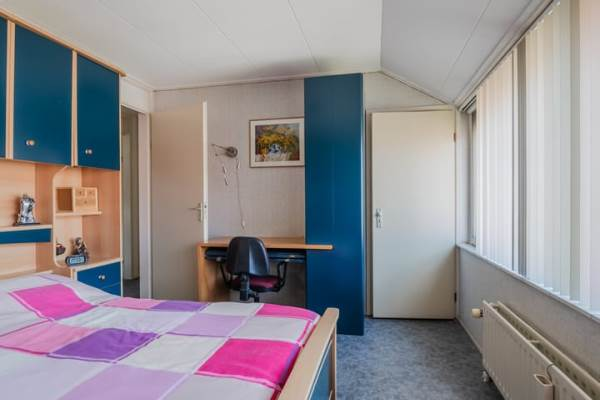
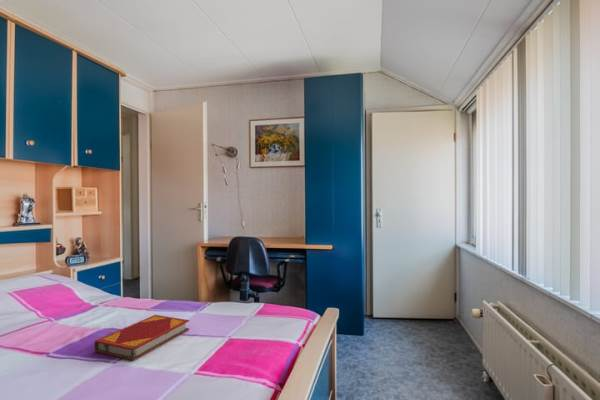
+ hardback book [93,314,190,361]
